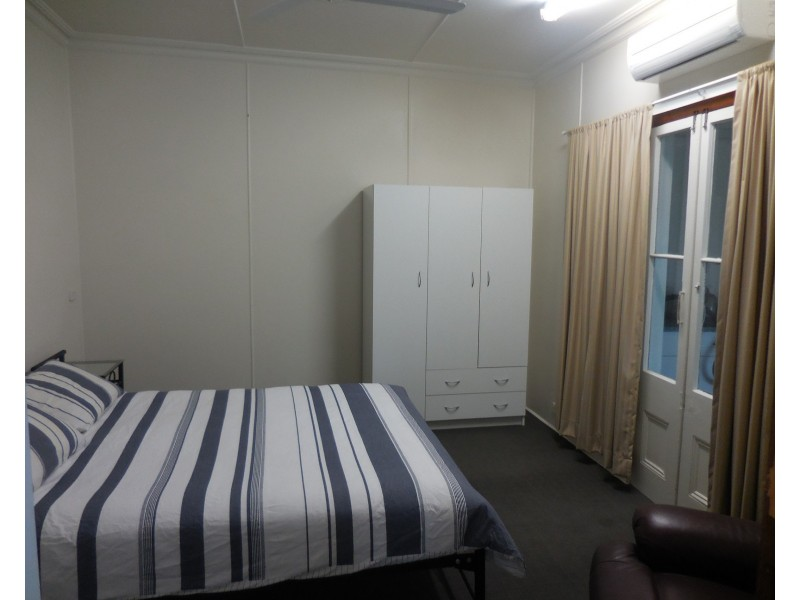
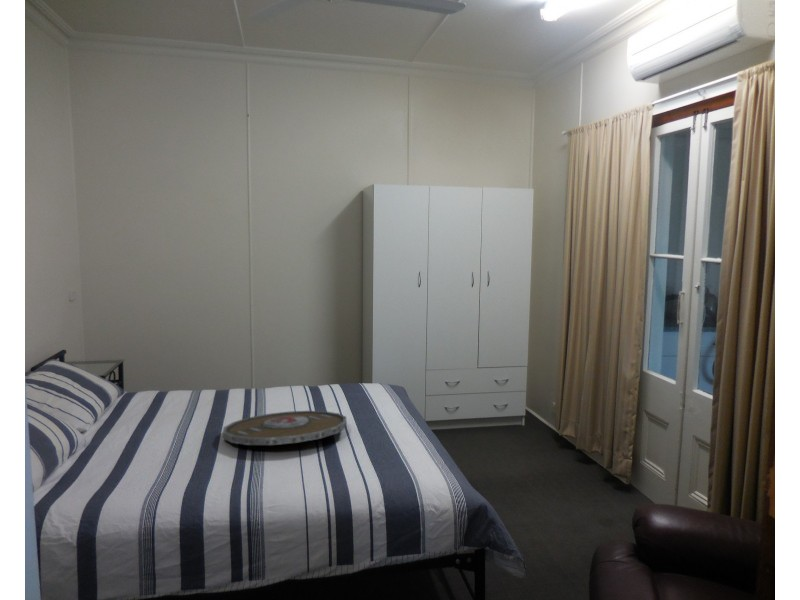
+ serving tray [222,410,348,446]
